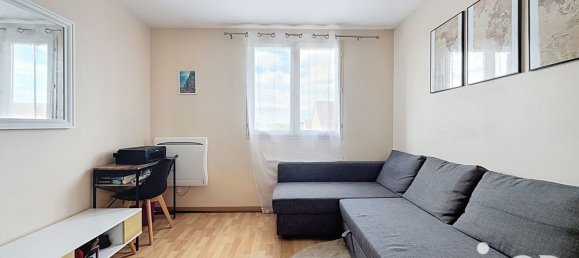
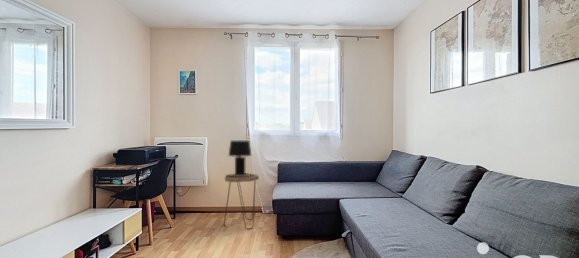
+ table lamp [227,139,252,176]
+ side table [223,172,260,230]
